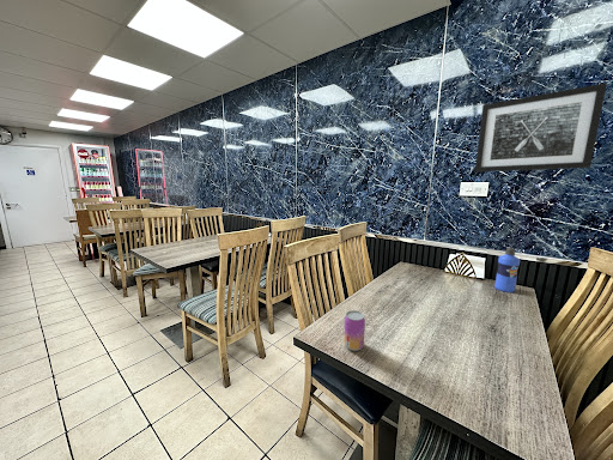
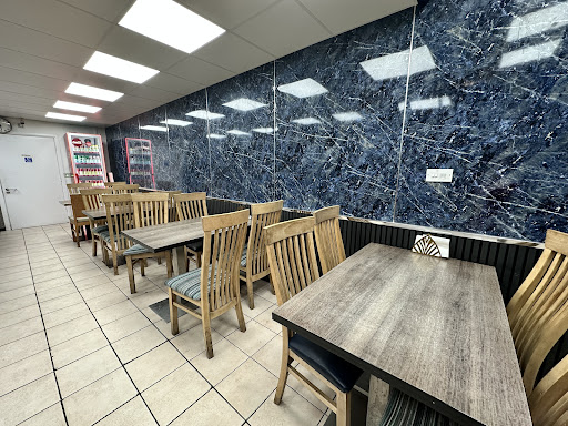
- water bottle [494,247,521,293]
- beer can [342,309,366,352]
- wall art [474,81,608,172]
